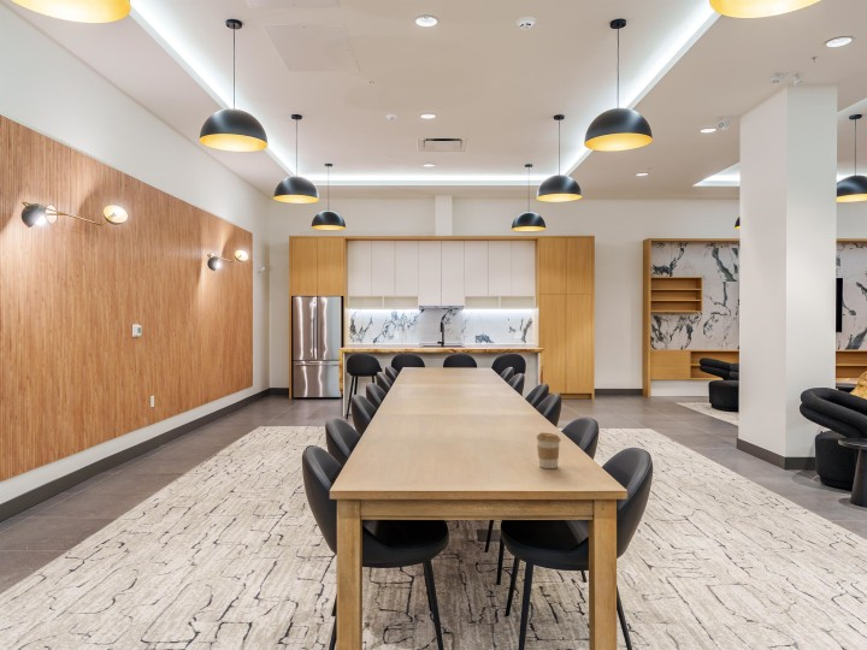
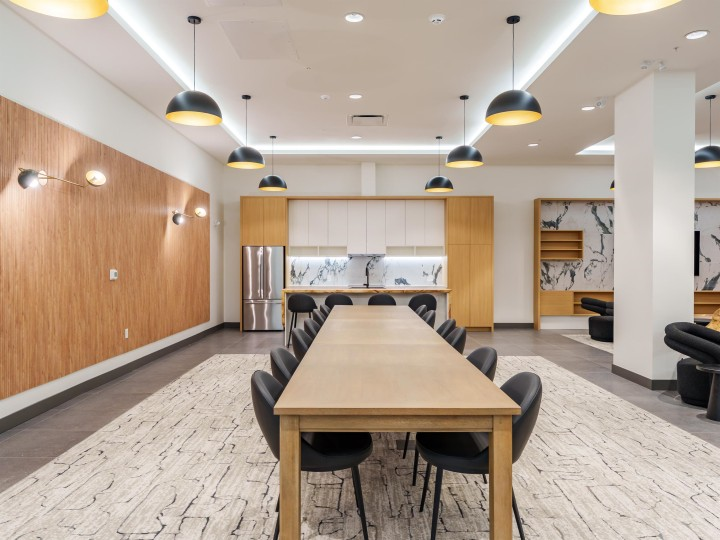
- coffee cup [536,431,562,469]
